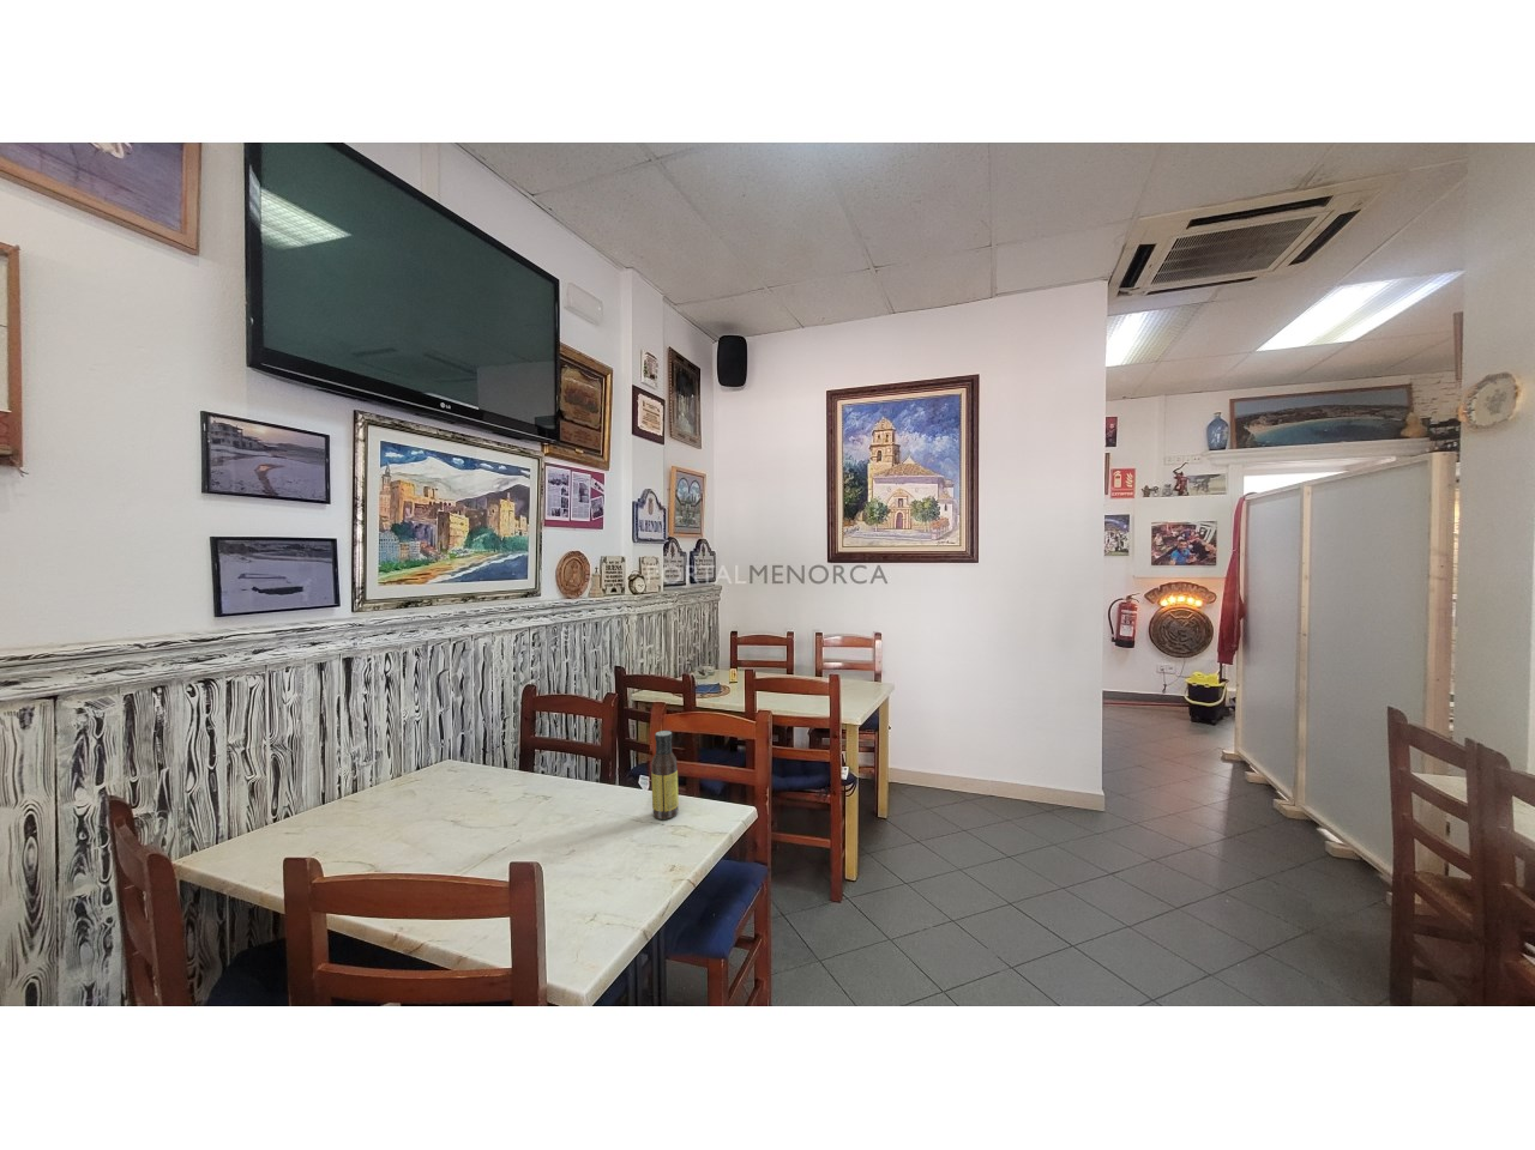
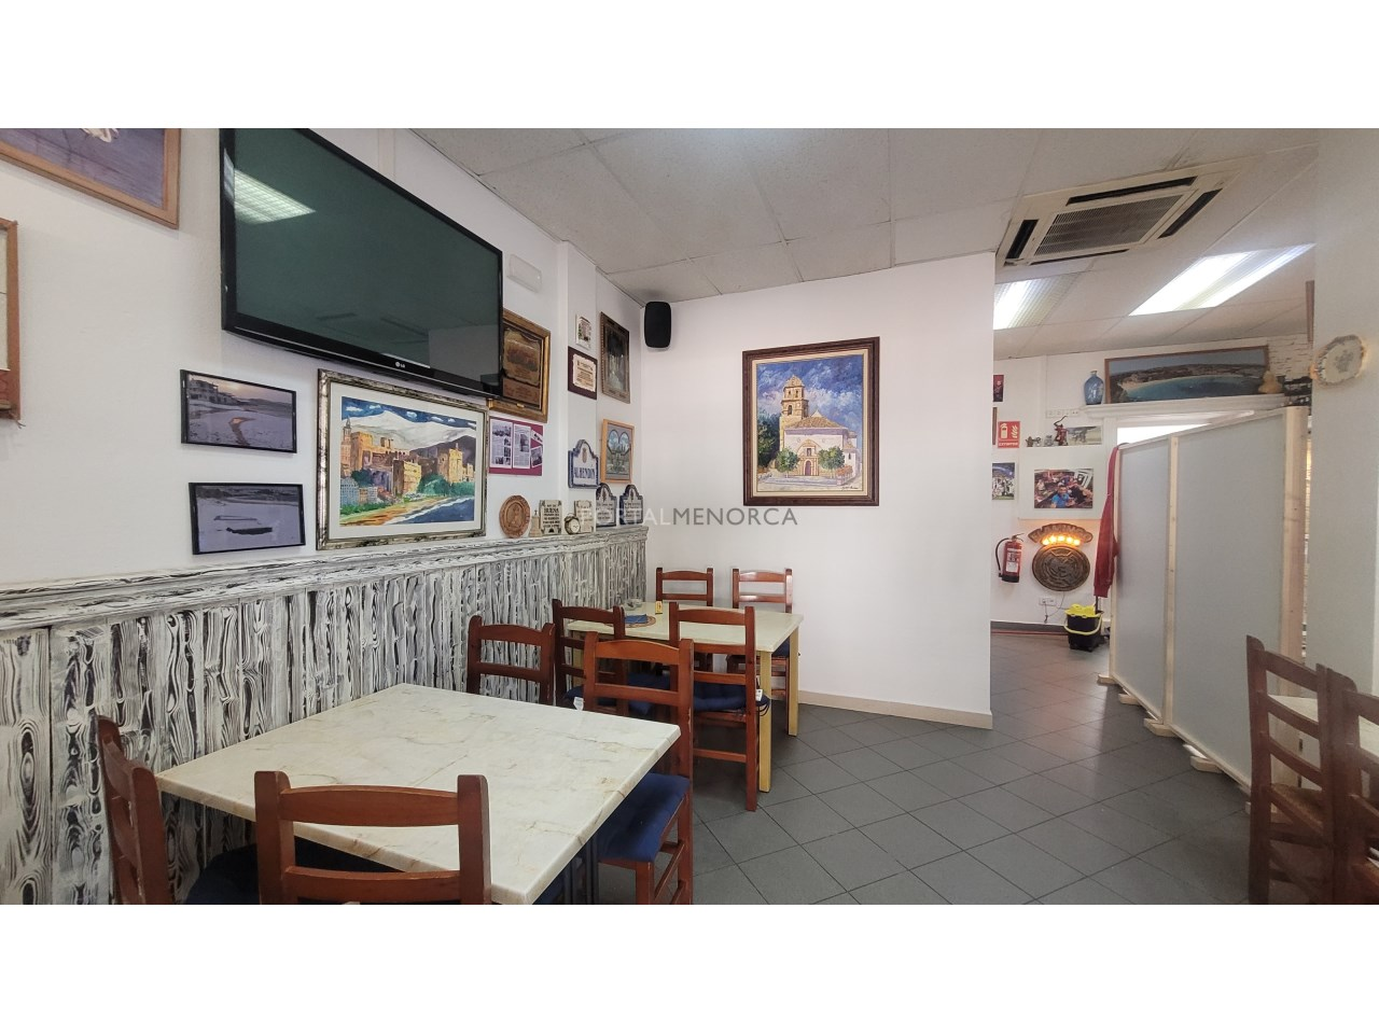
- sauce bottle [650,730,680,820]
